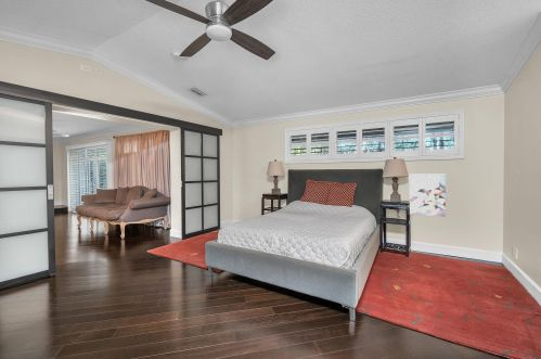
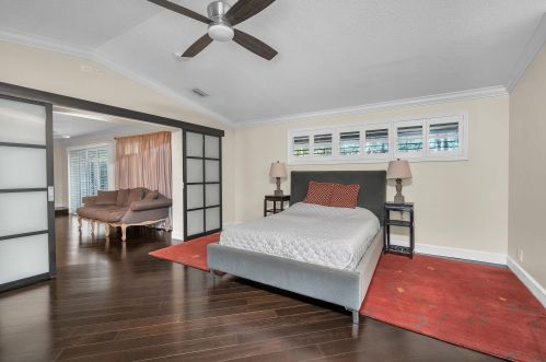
- wall art [408,174,447,218]
